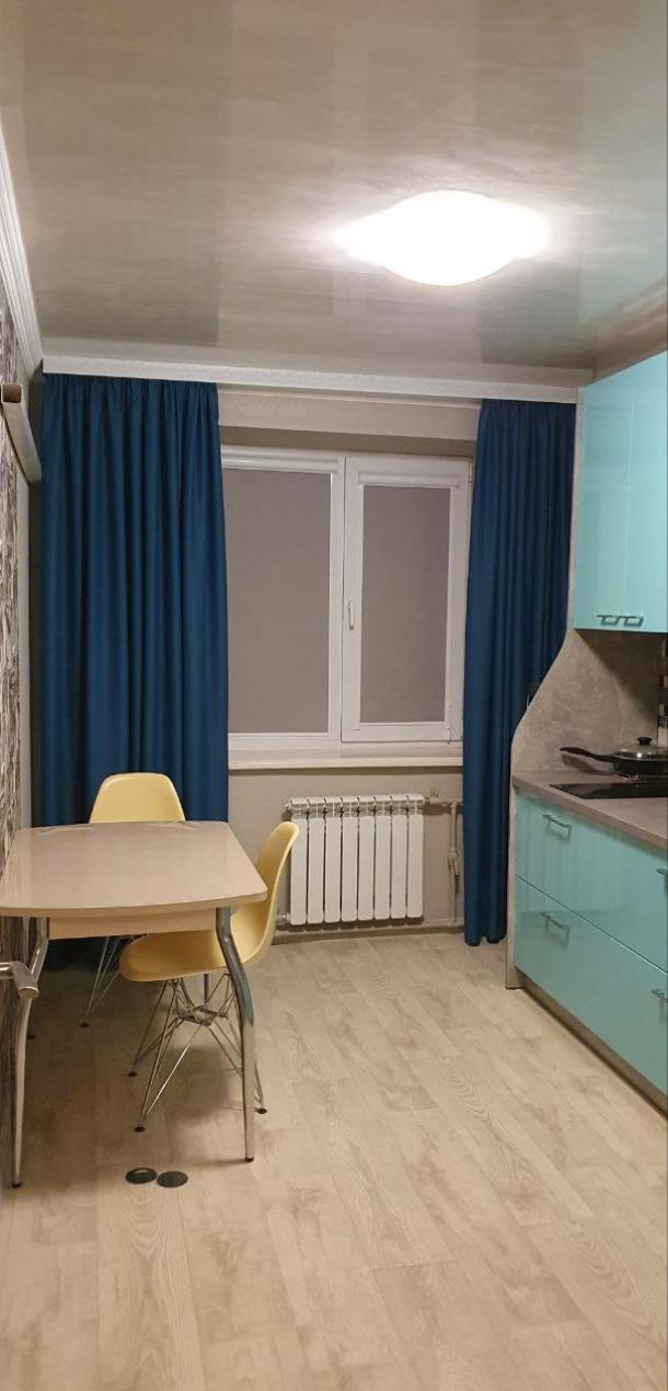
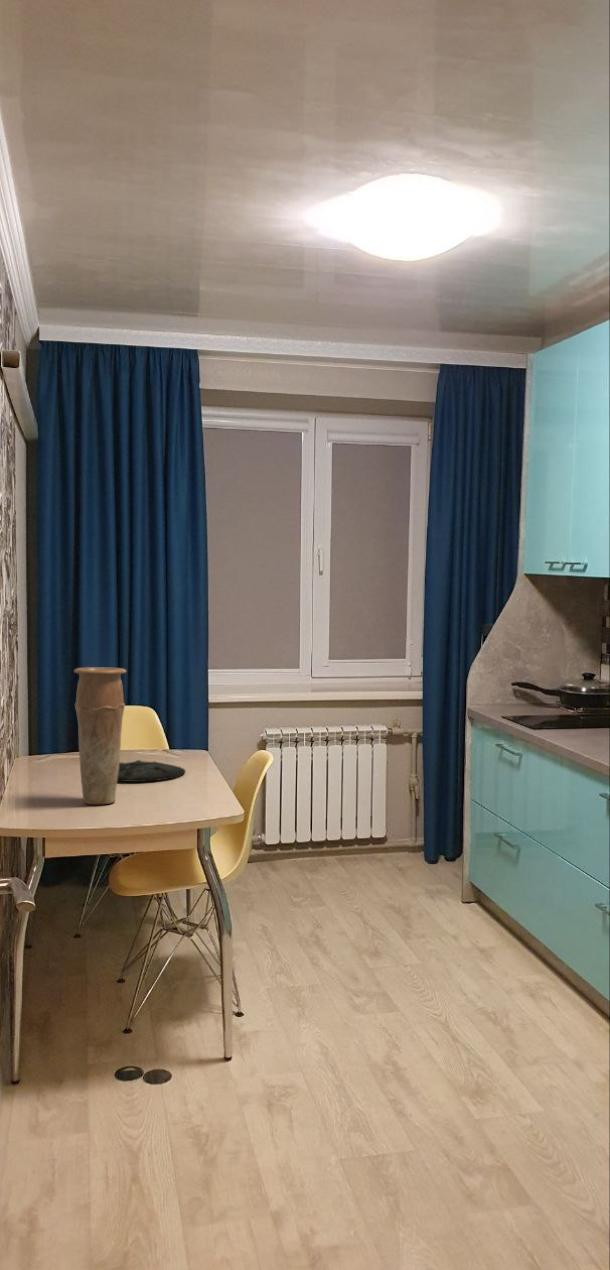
+ plate [117,759,186,783]
+ vase [73,666,127,805]
